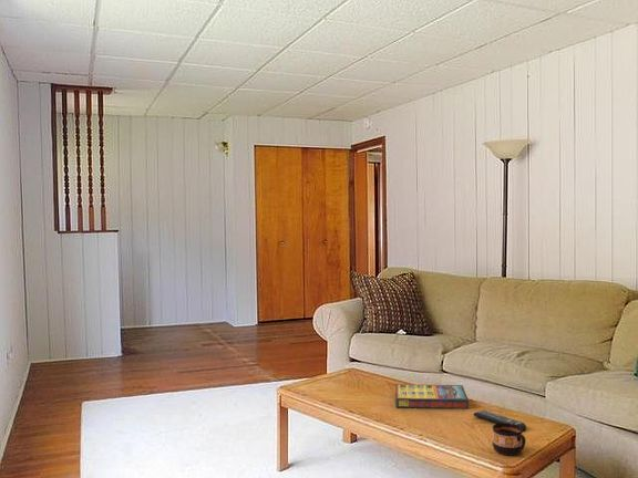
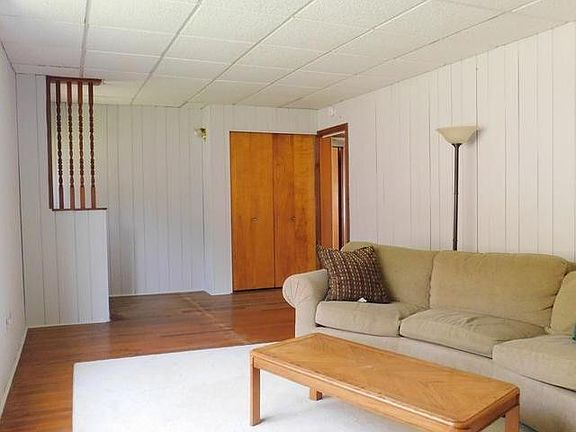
- cup [492,424,526,456]
- game compilation box [394,383,470,411]
- remote control [472,409,527,432]
